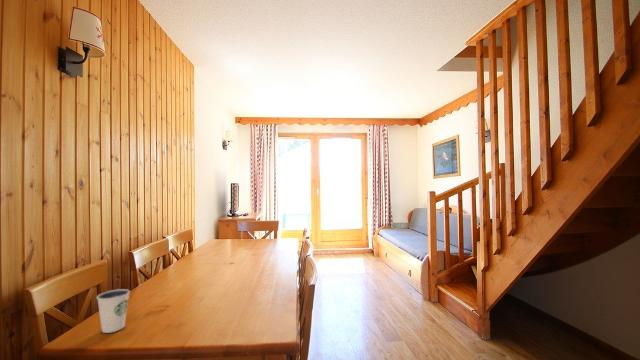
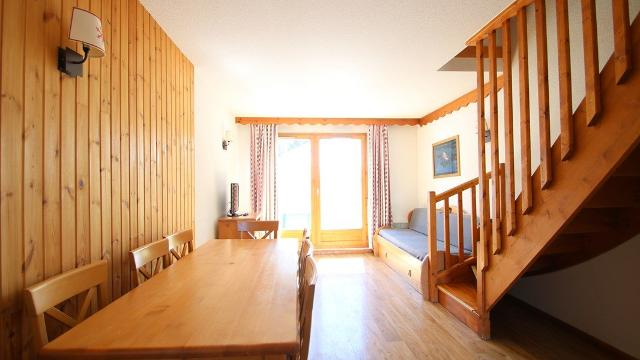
- dixie cup [96,288,131,334]
